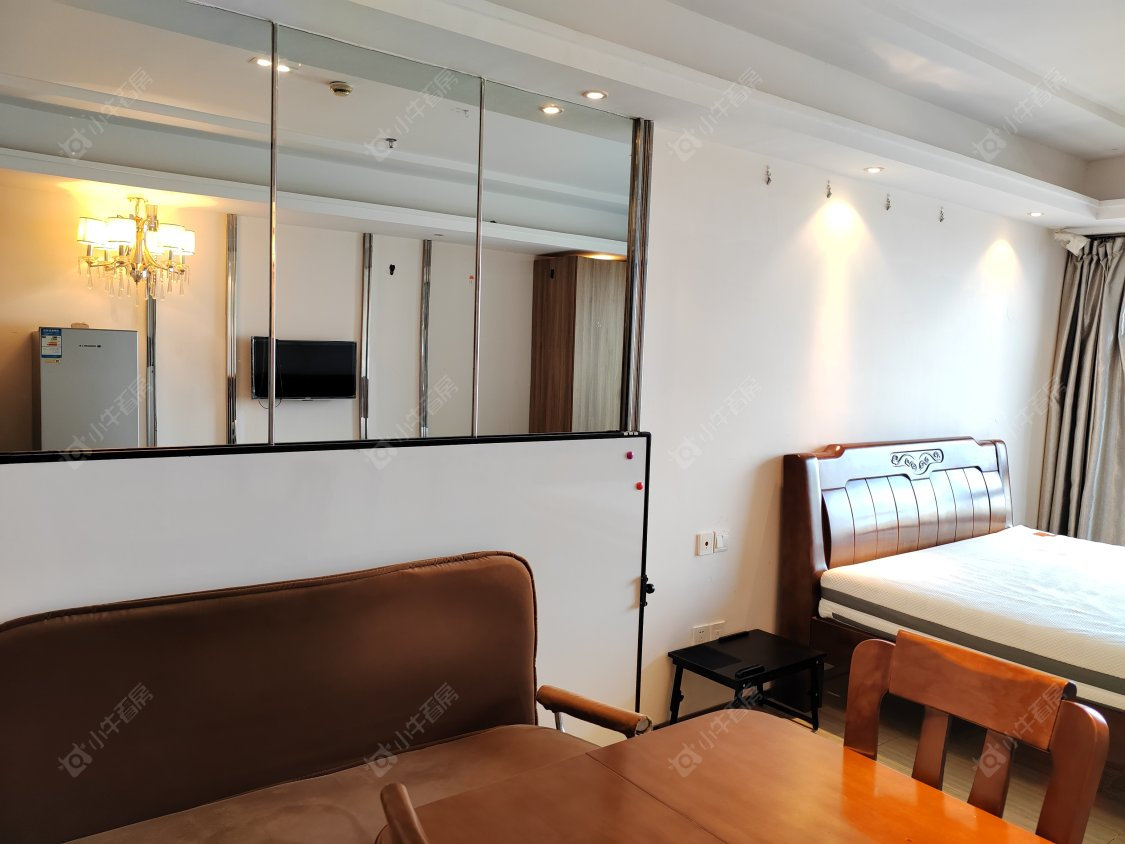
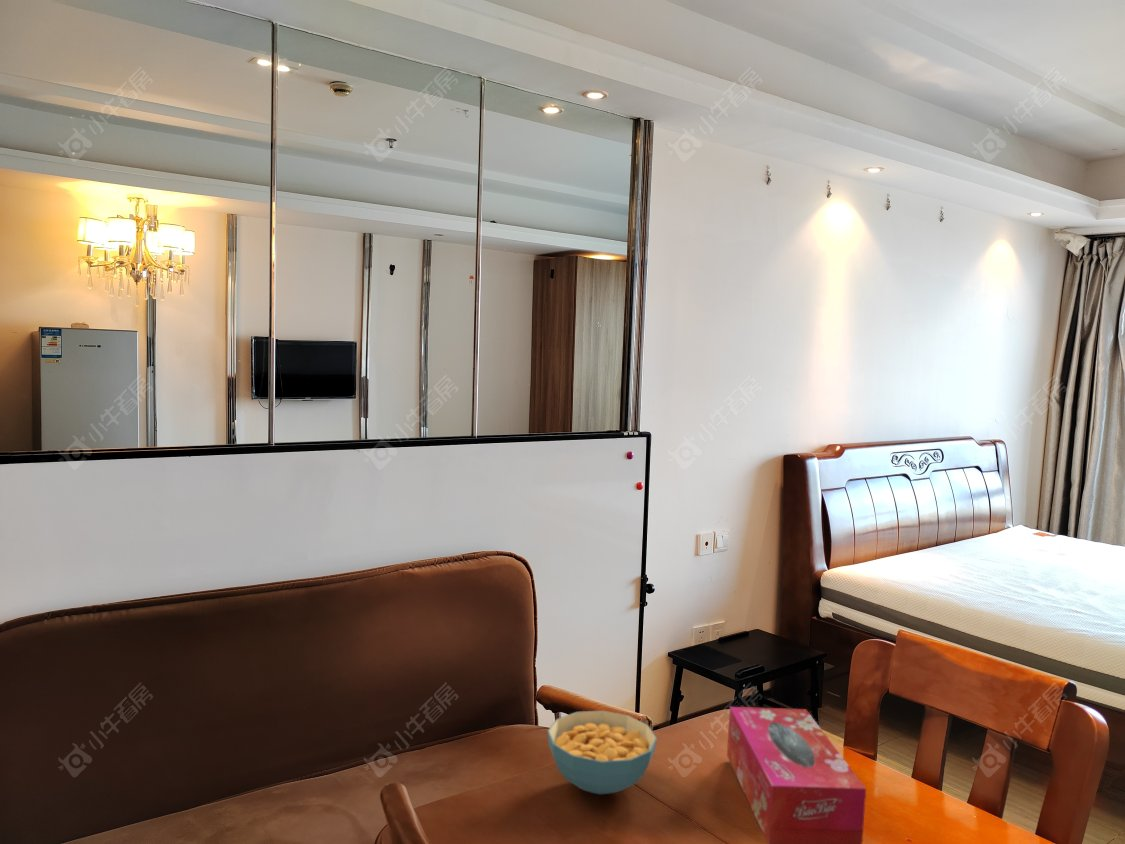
+ tissue box [726,706,867,844]
+ cereal bowl [547,710,658,796]
